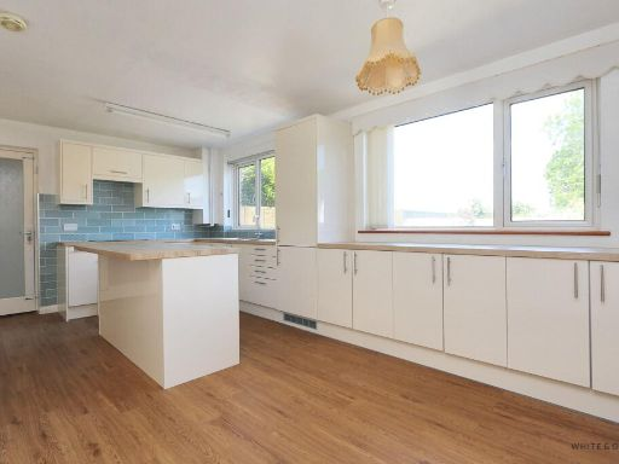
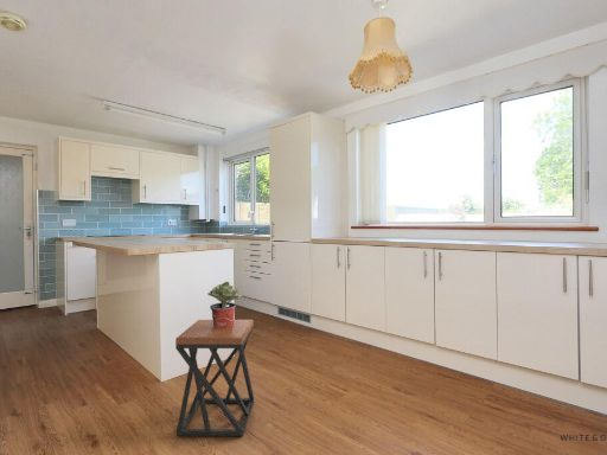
+ stool [174,319,255,437]
+ potted plant [206,281,244,328]
